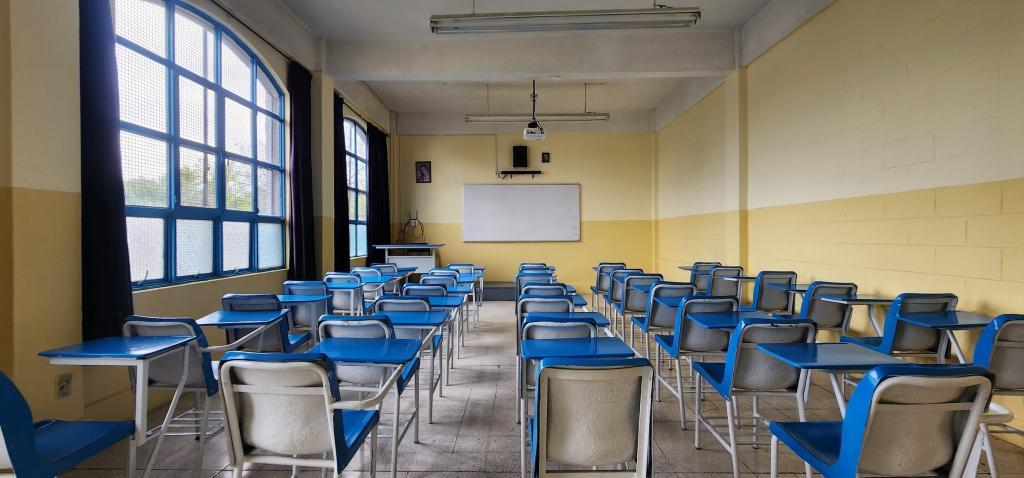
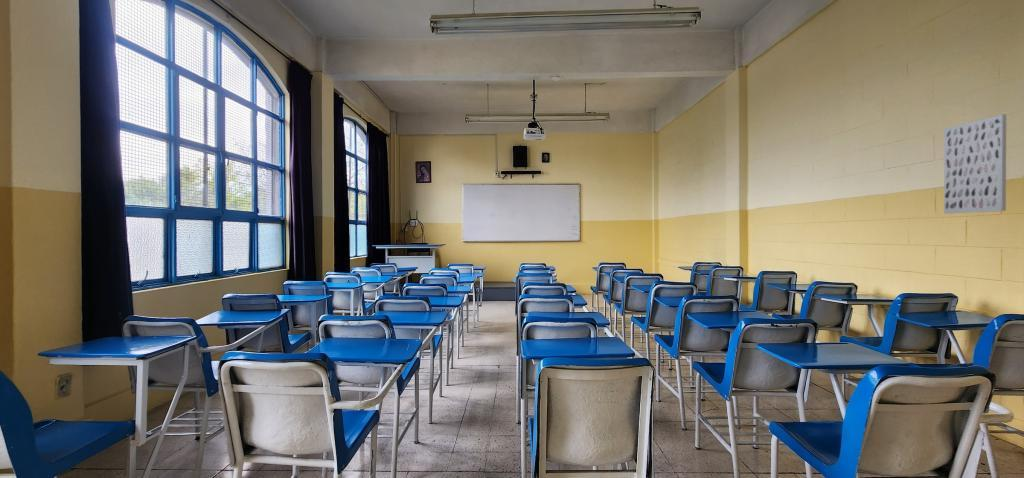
+ wall art [943,113,1007,215]
